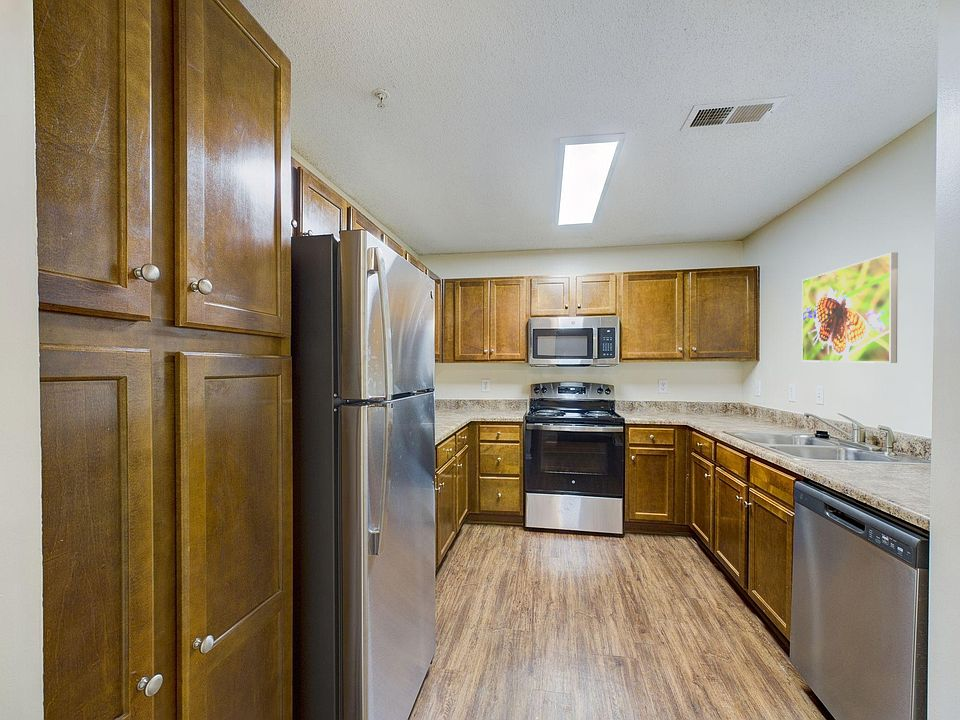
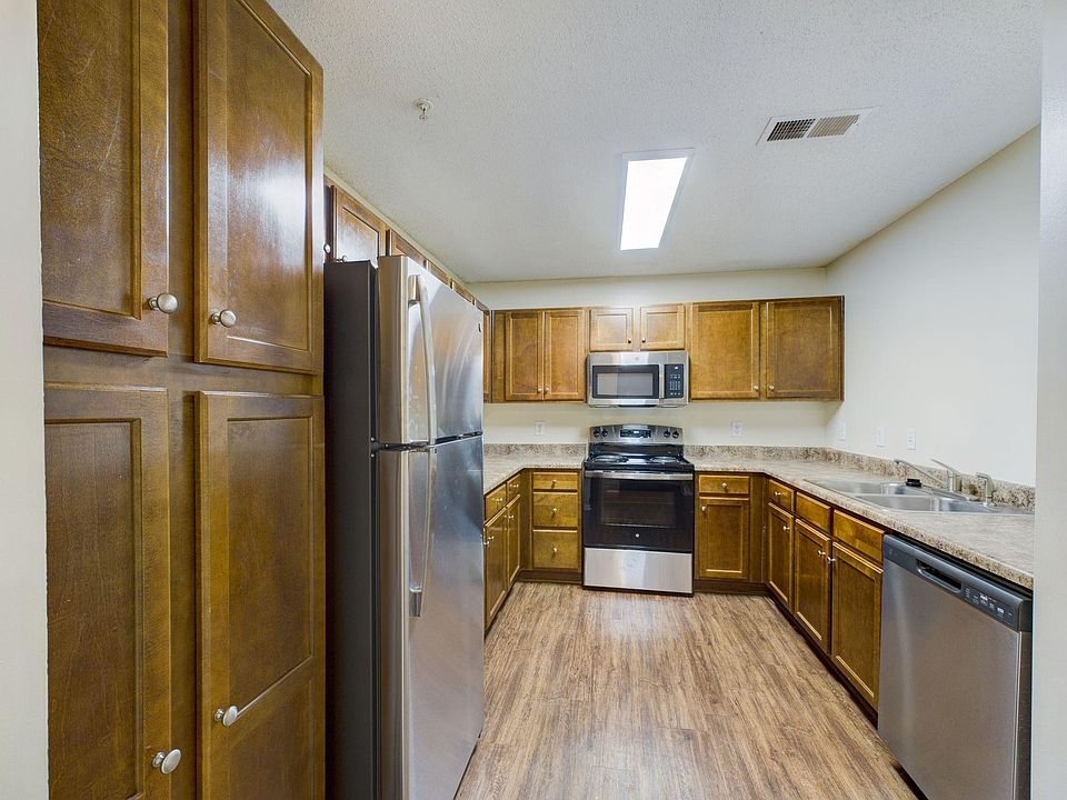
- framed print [801,252,899,364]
